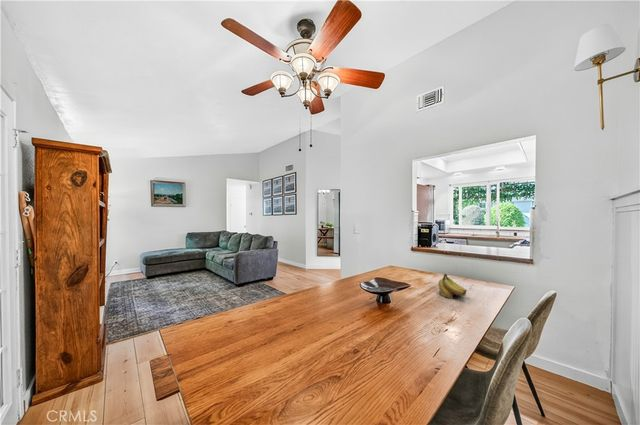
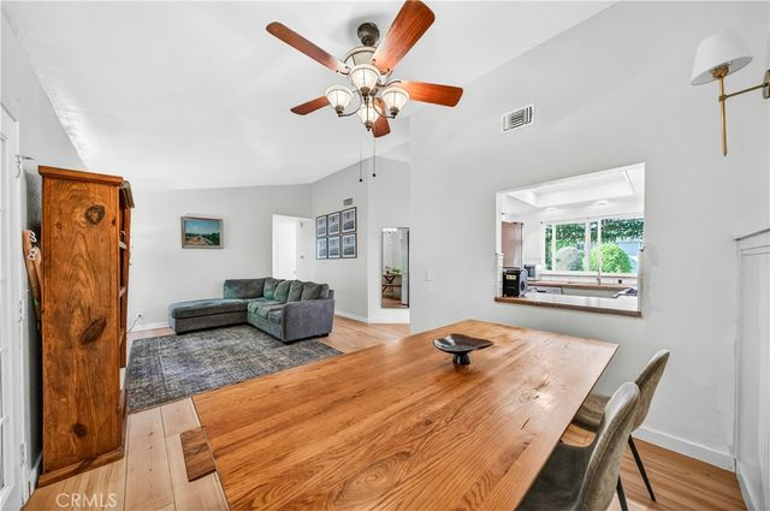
- fruit [437,273,468,299]
